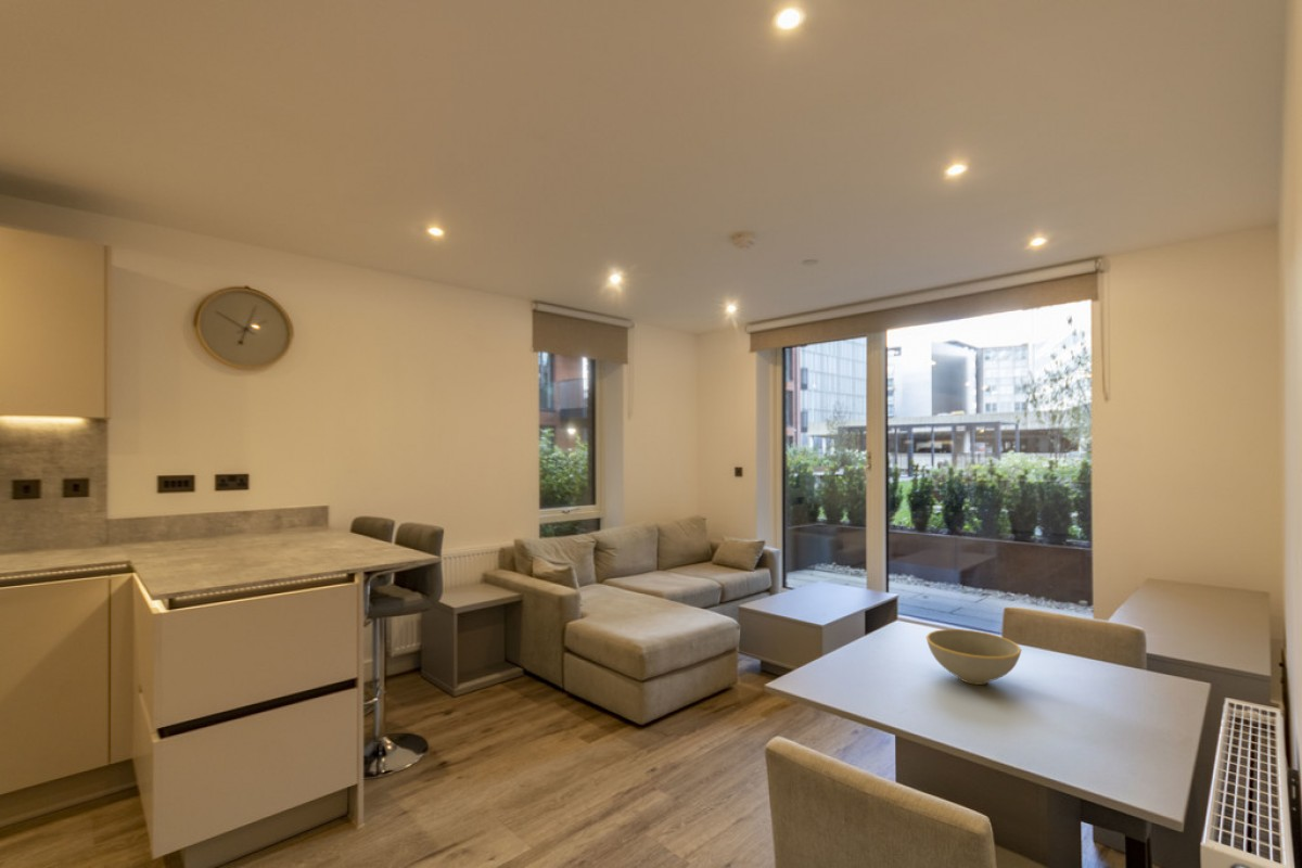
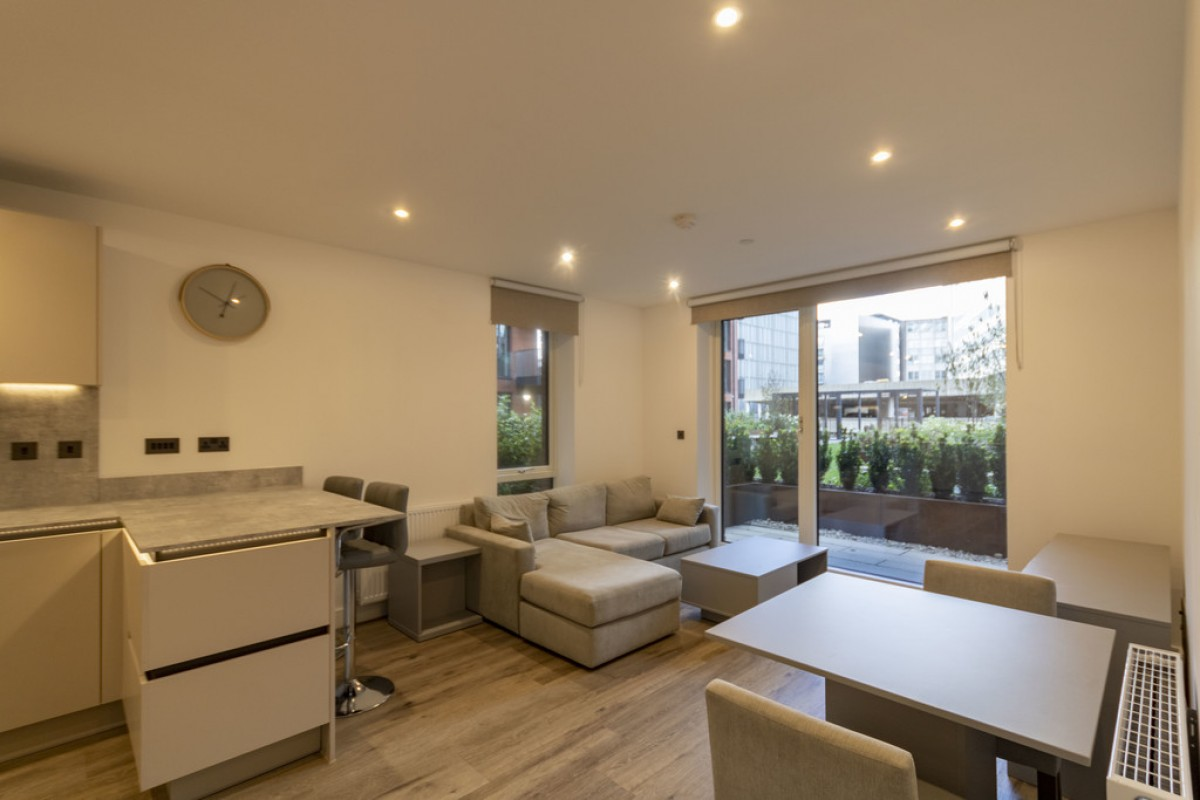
- bowl [926,628,1022,686]
